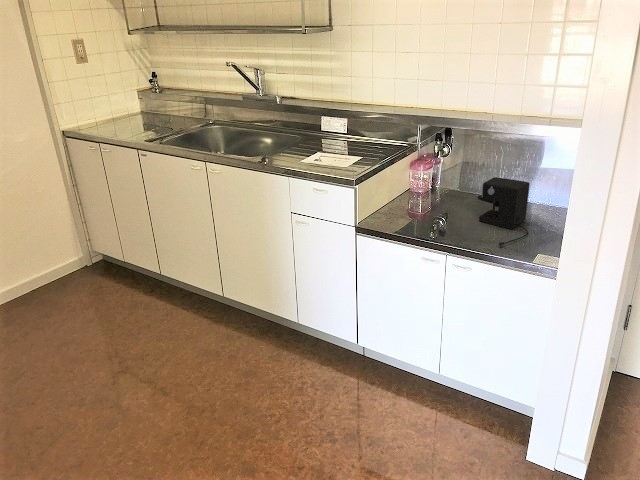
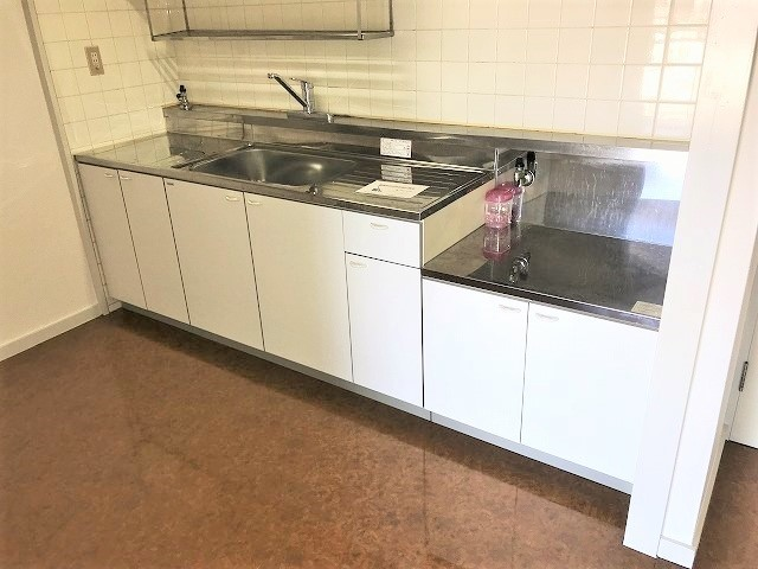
- coffee maker [476,176,531,247]
